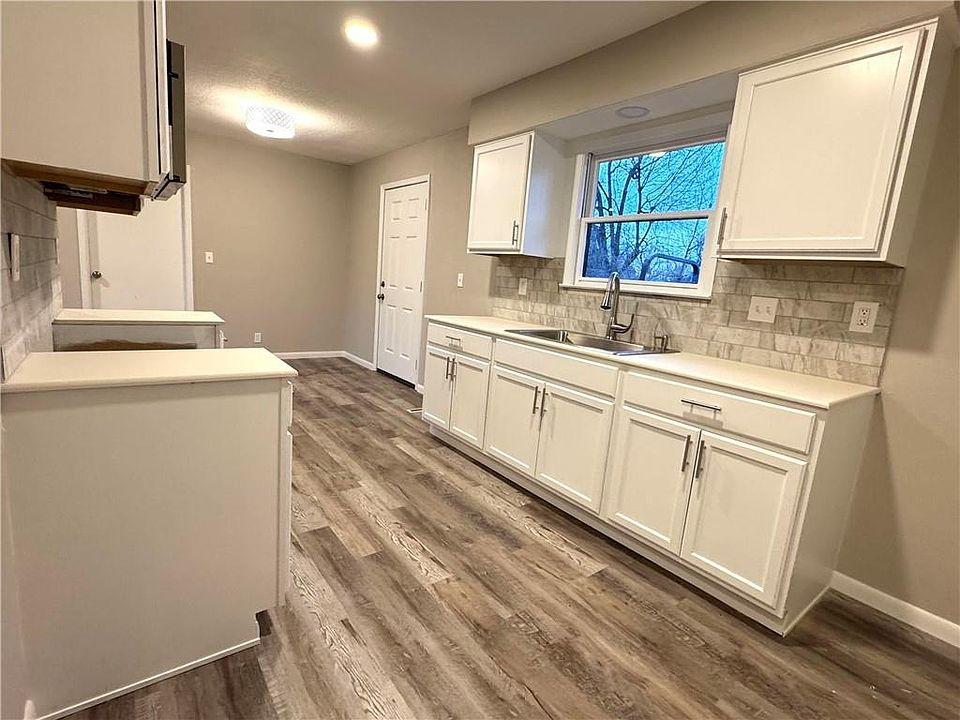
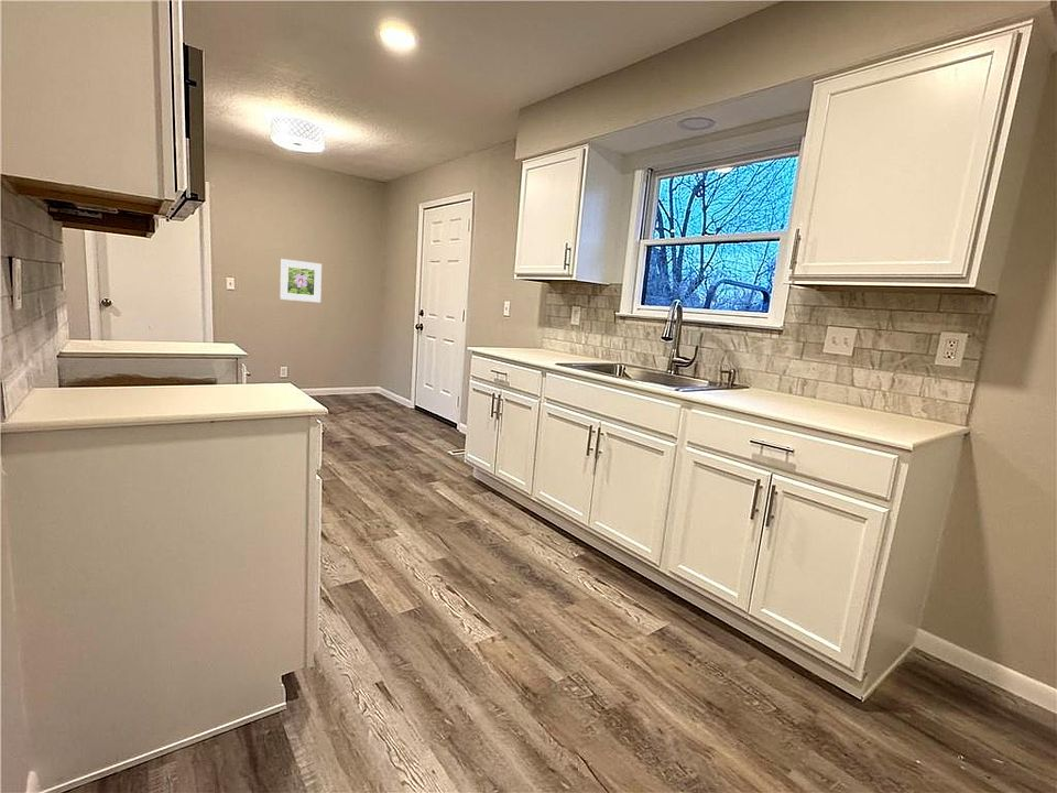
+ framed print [279,258,323,303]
